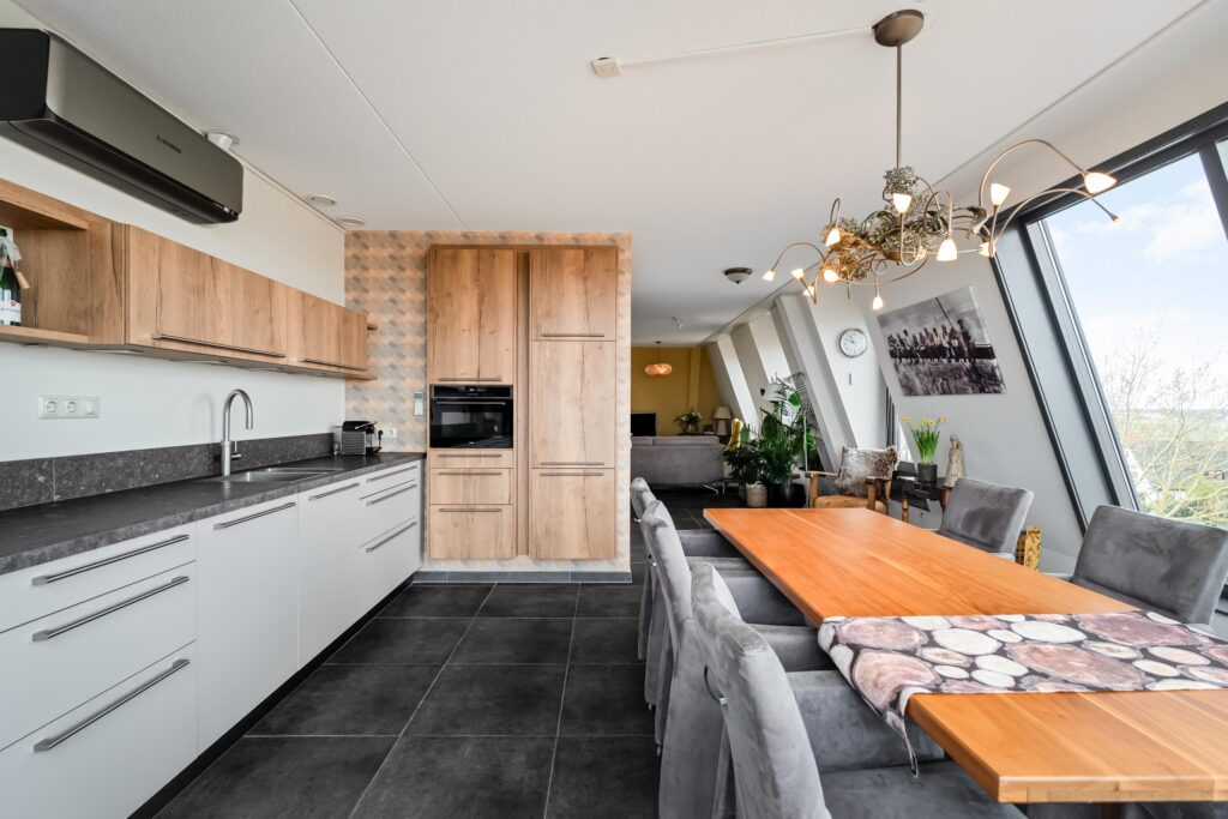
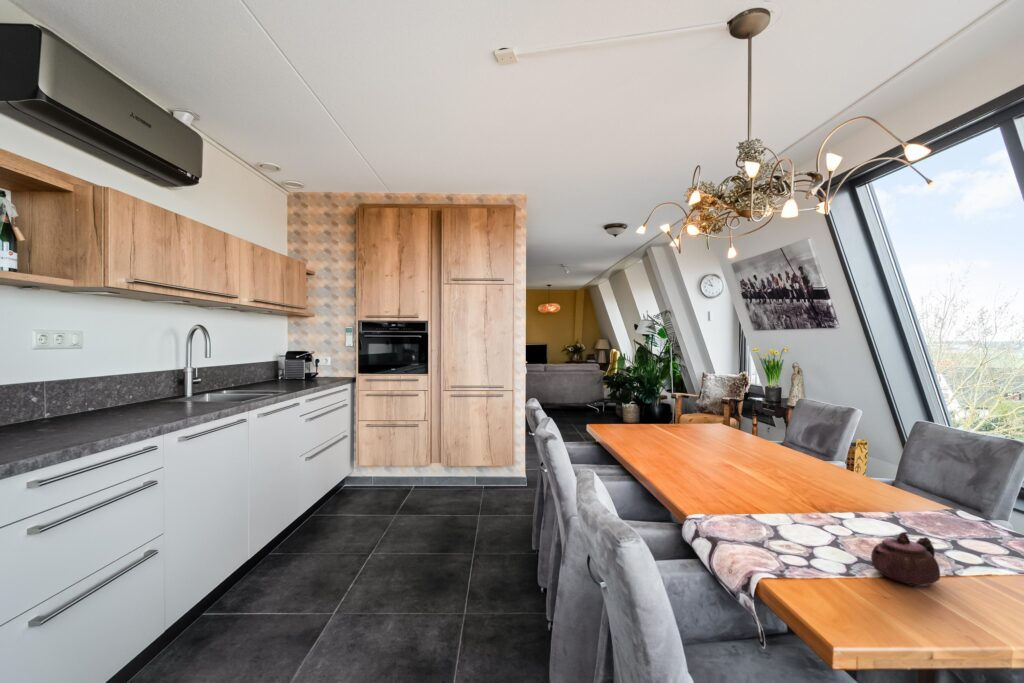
+ teapot [870,531,941,588]
